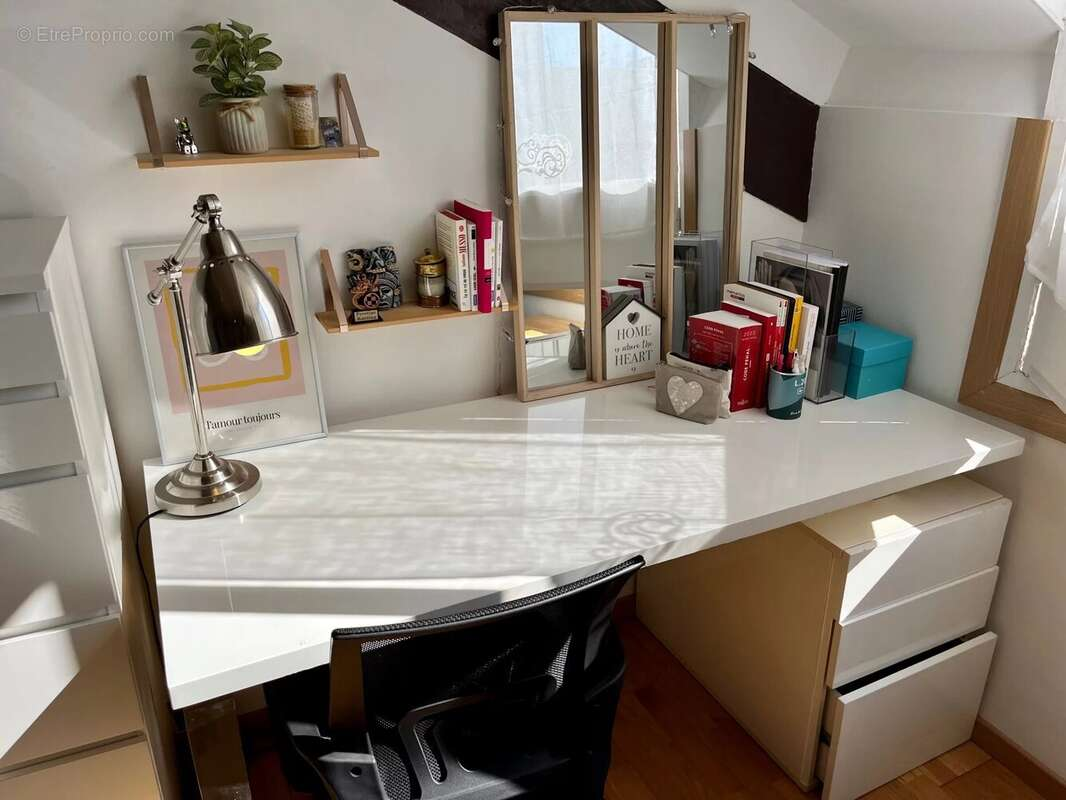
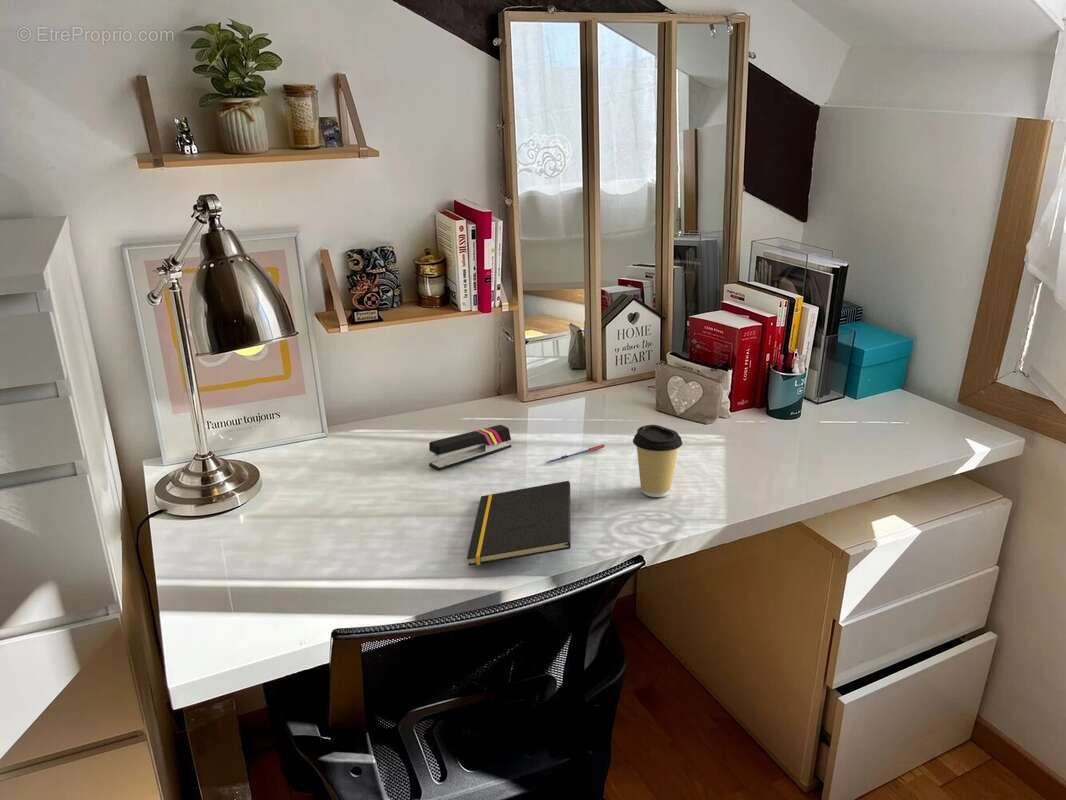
+ notepad [466,480,572,567]
+ stapler [428,424,512,472]
+ pen [545,443,606,465]
+ coffee cup [632,424,683,498]
